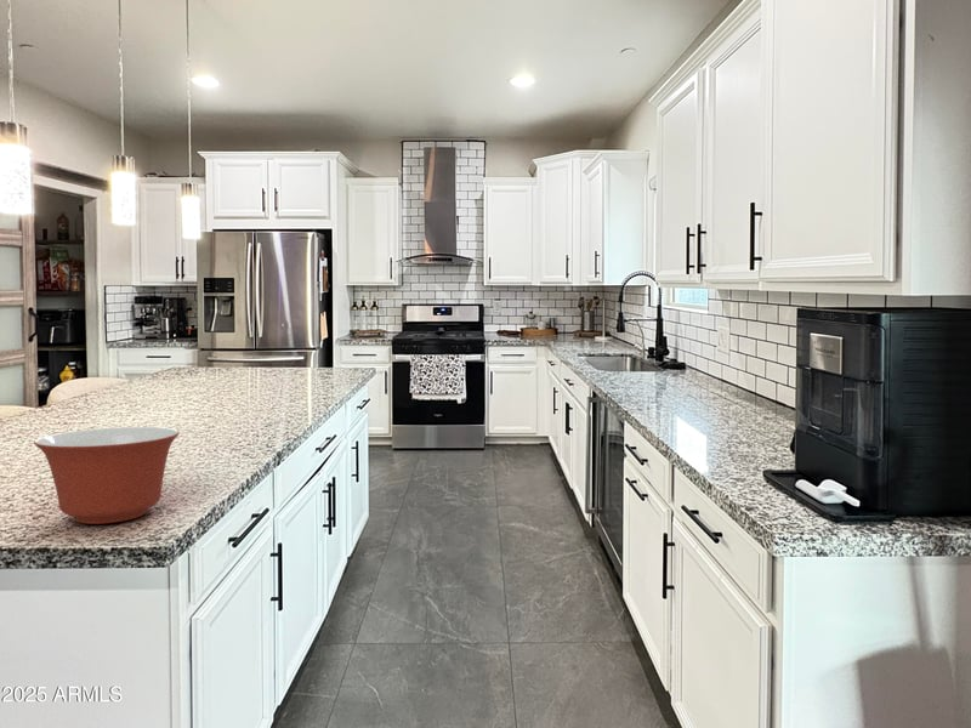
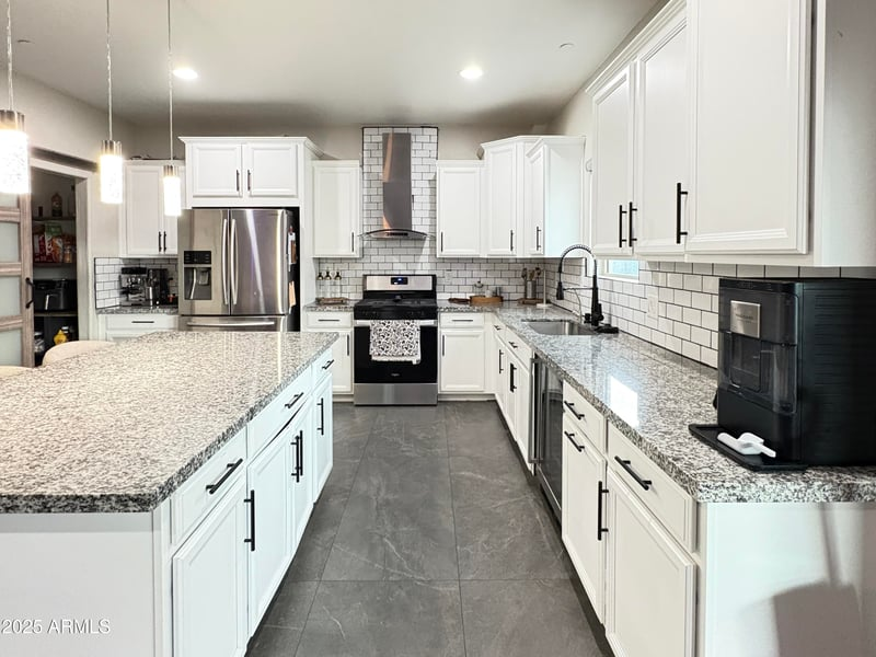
- mixing bowl [33,426,181,525]
